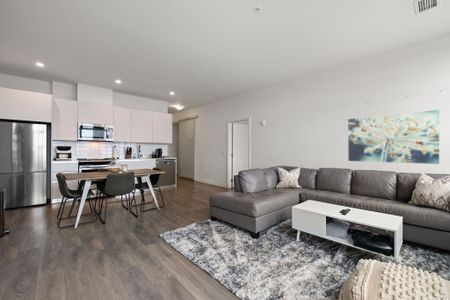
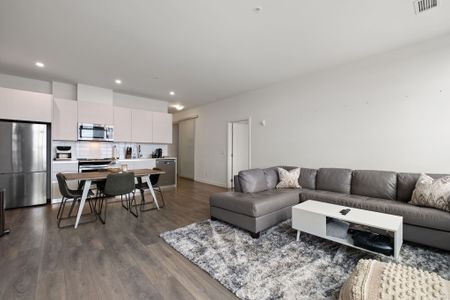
- wall art [347,109,440,165]
